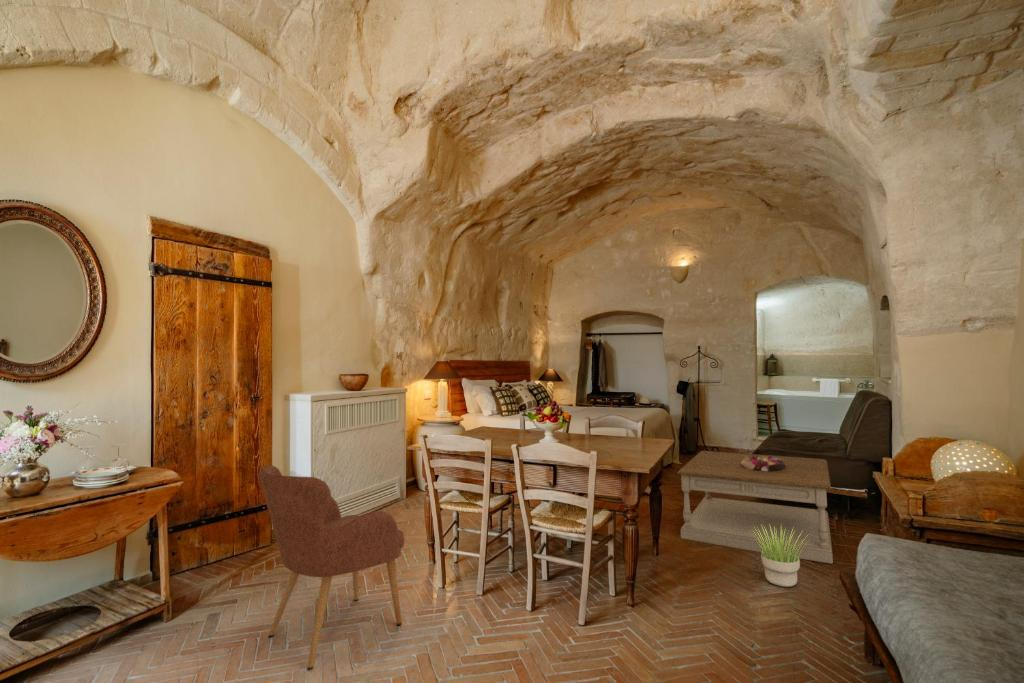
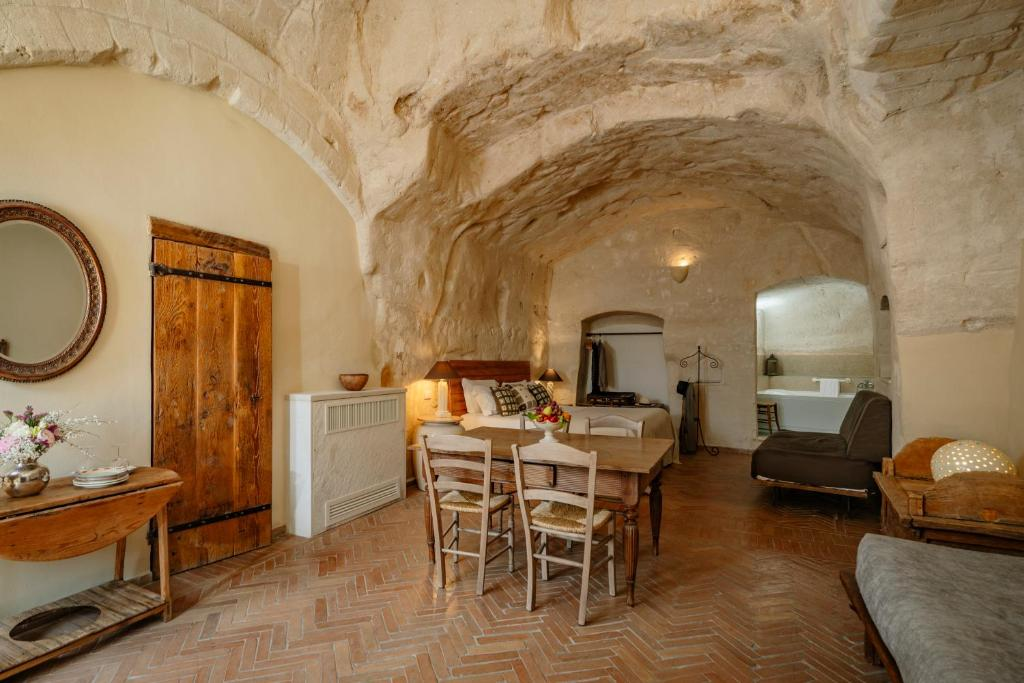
- potted plant [753,524,809,588]
- coffee table [676,450,834,565]
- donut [740,455,787,471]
- armchair [258,464,405,671]
